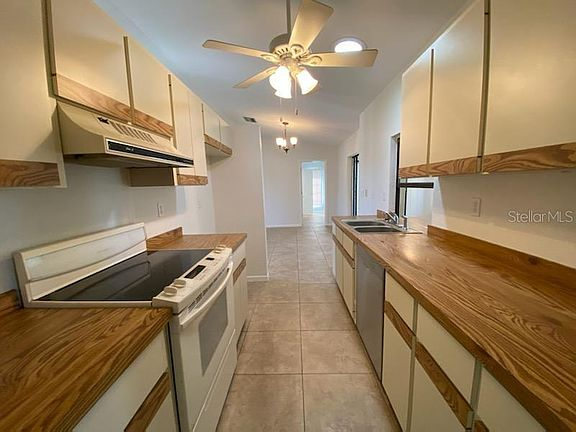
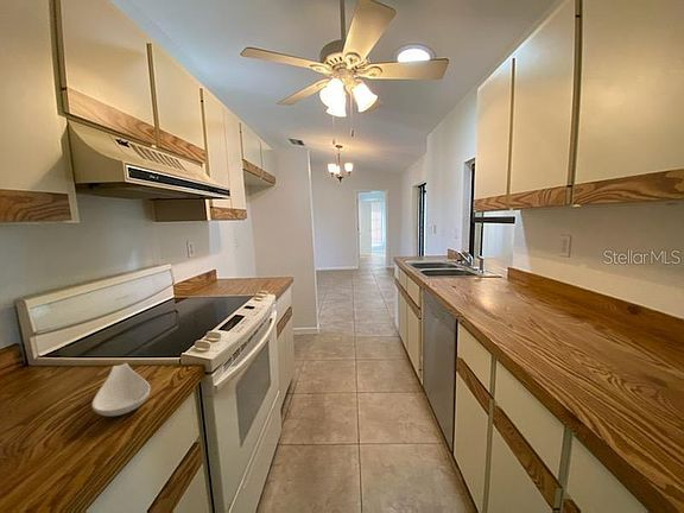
+ spoon rest [90,362,152,417]
